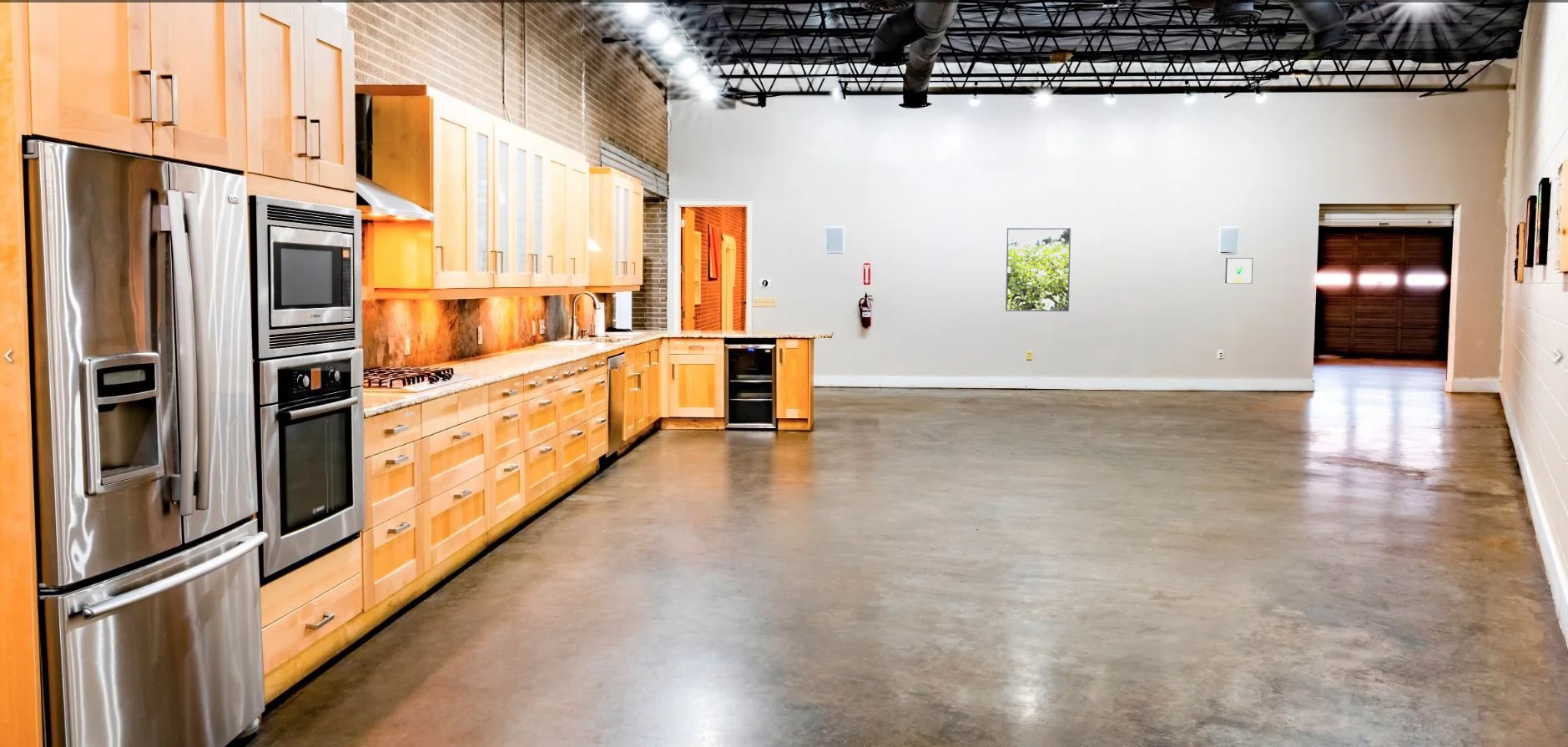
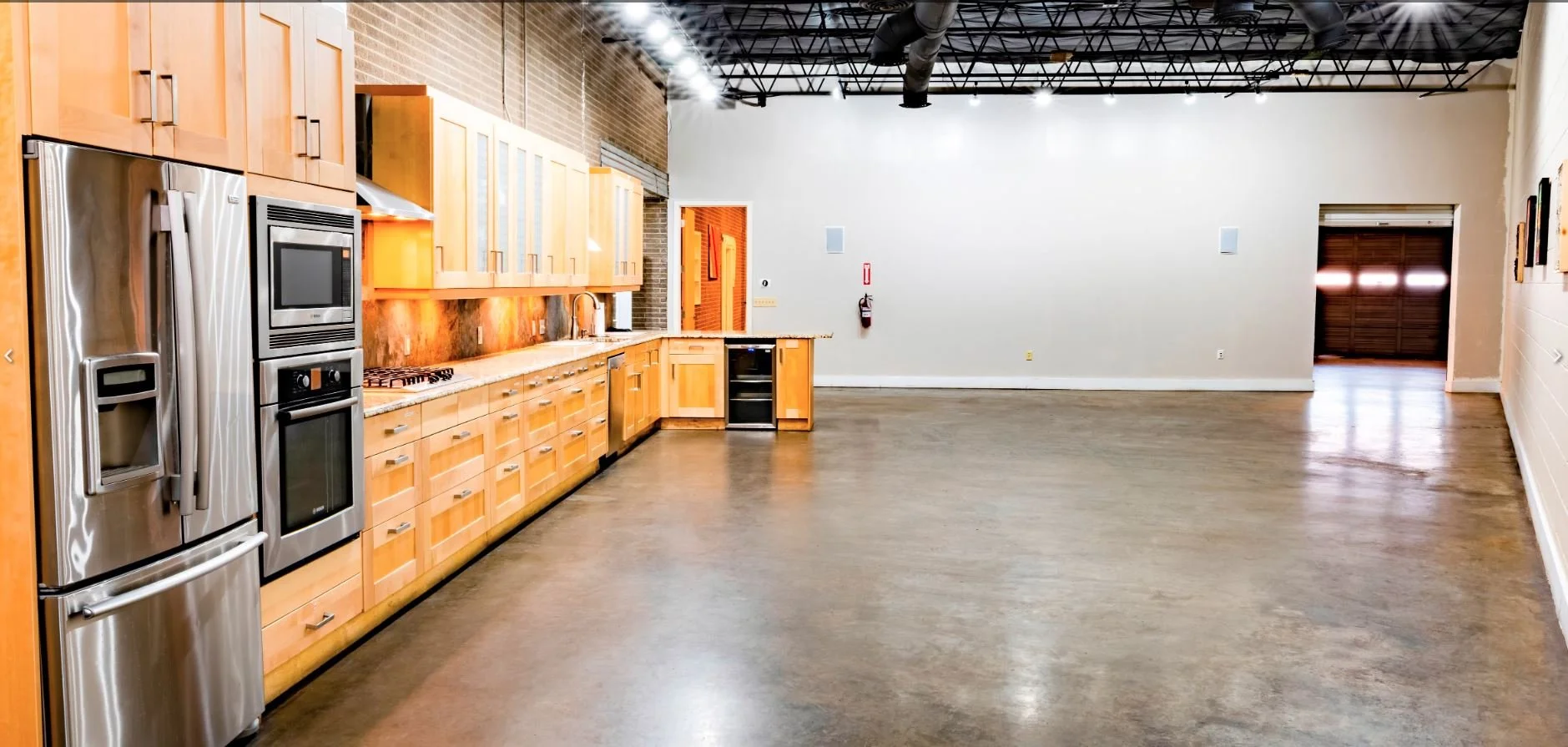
- wall art [1224,257,1253,284]
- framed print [1005,227,1071,312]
